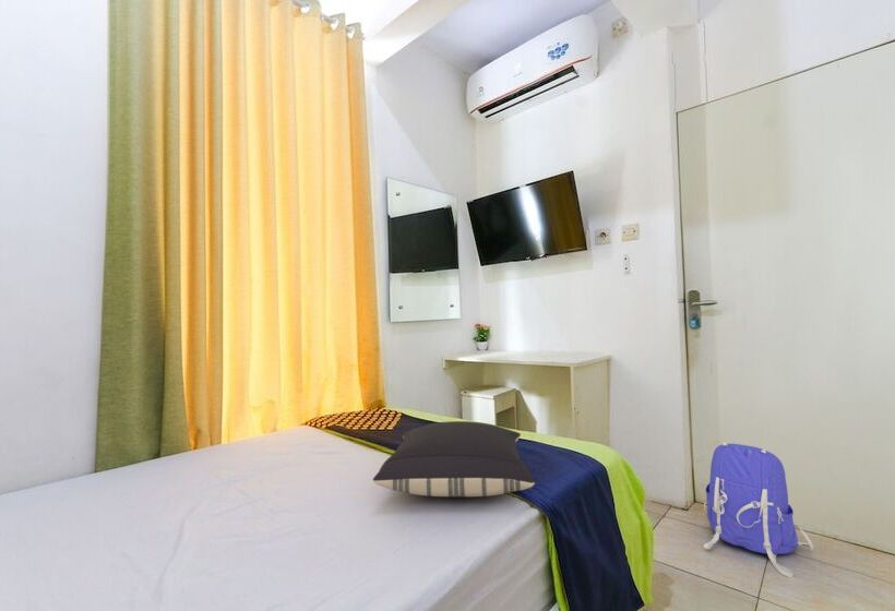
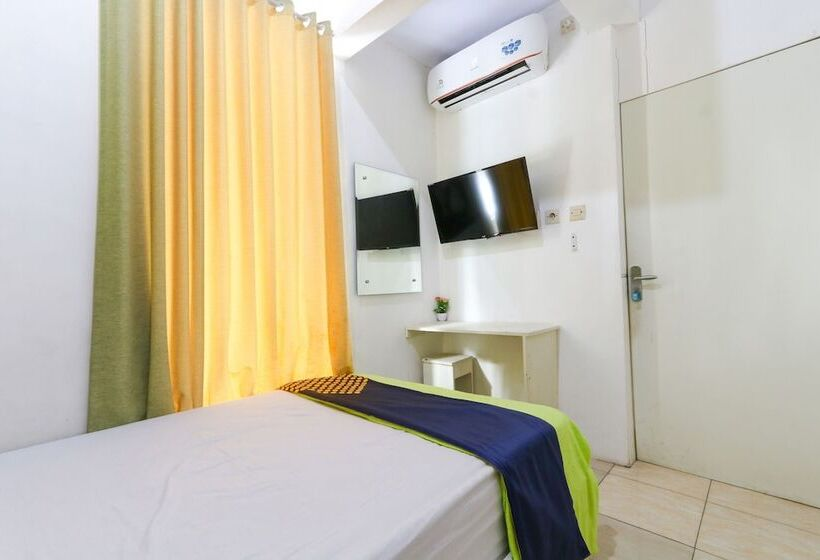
- backpack [703,441,814,578]
- pillow [372,420,536,498]
